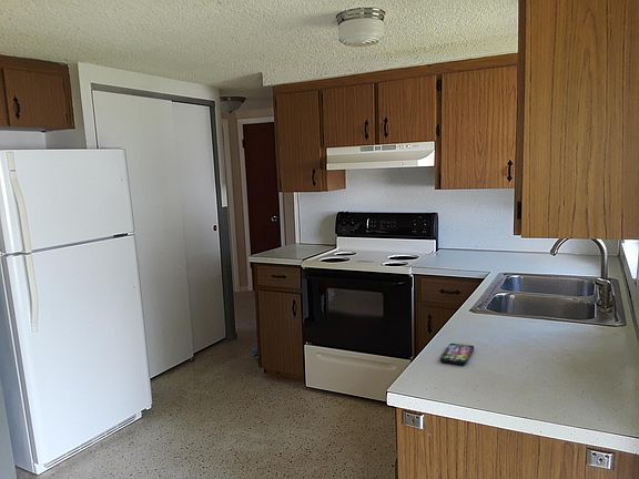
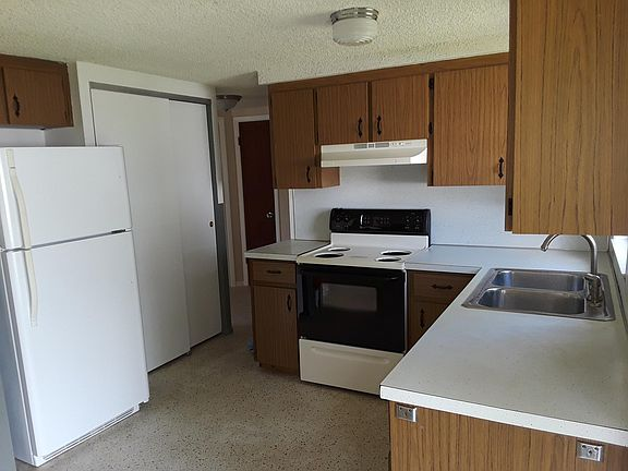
- smartphone [439,343,475,366]
